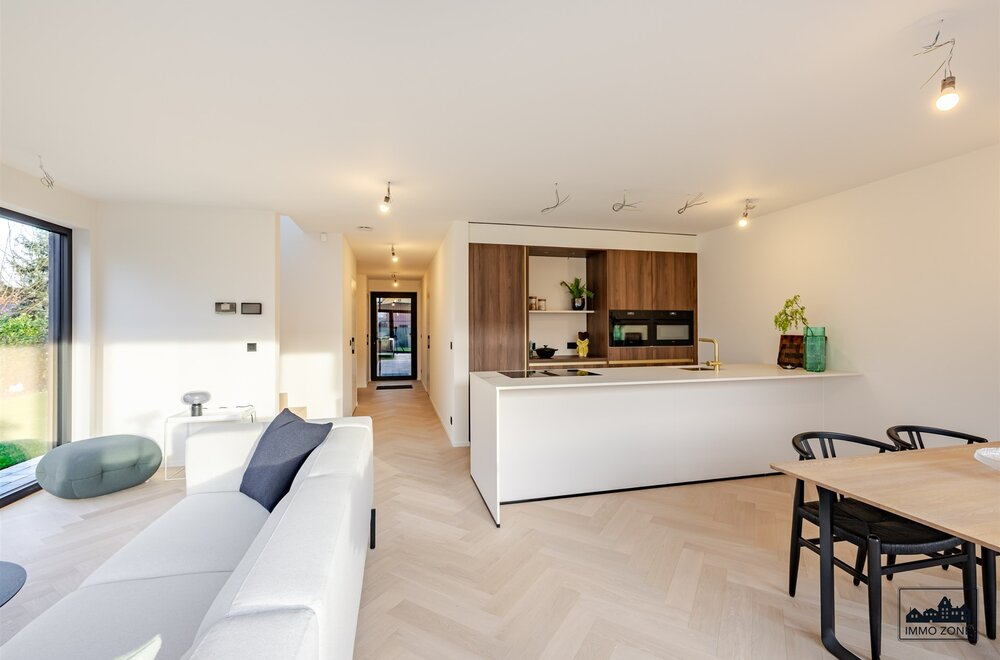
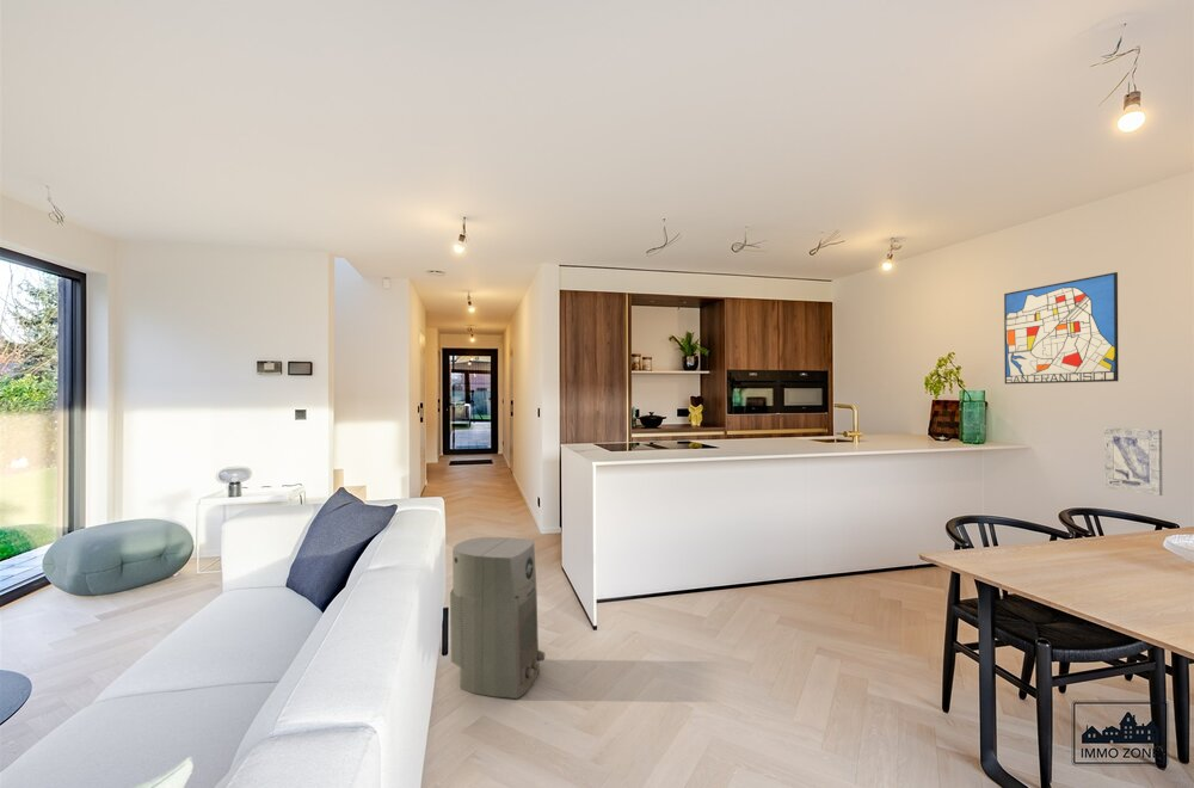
+ wall art [1003,271,1120,384]
+ wall art [1103,426,1163,497]
+ air purifier [449,536,546,700]
